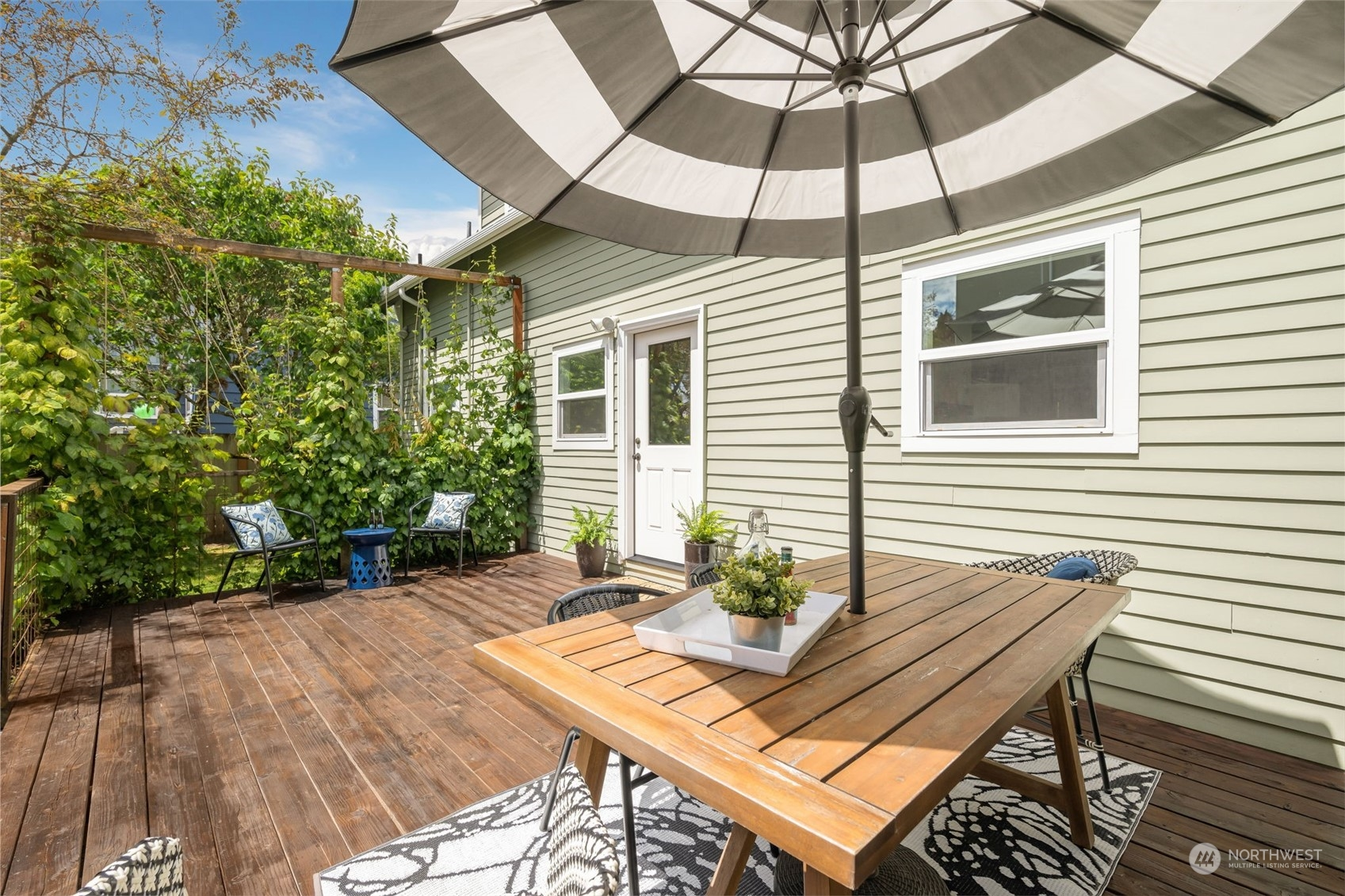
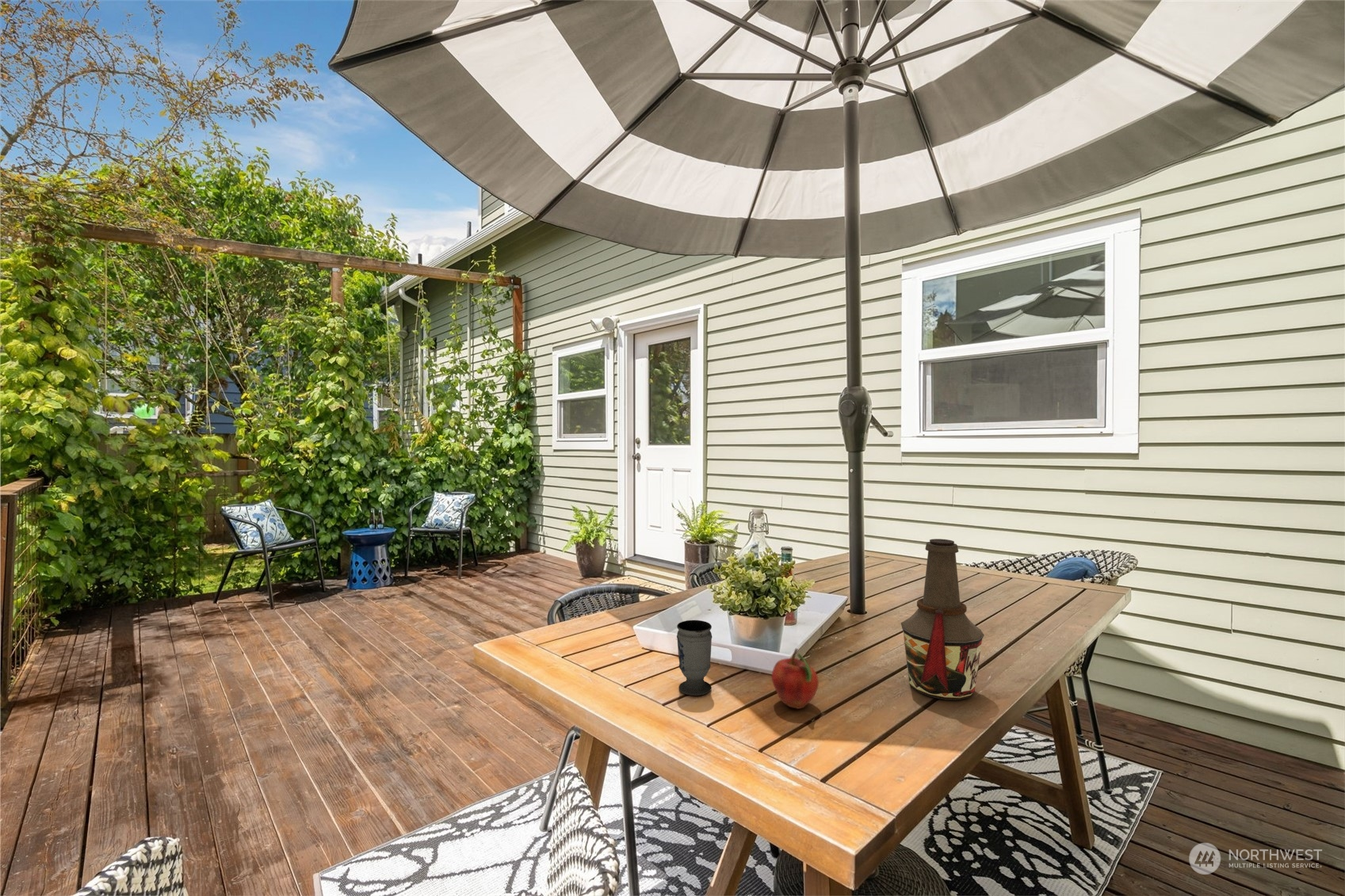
+ fruit [771,648,820,710]
+ cup [676,620,713,696]
+ bottle [900,538,985,701]
